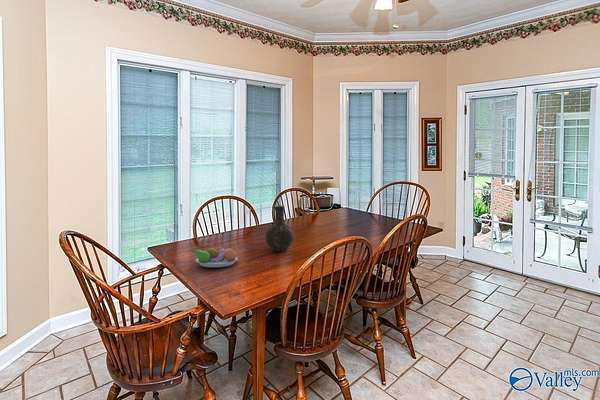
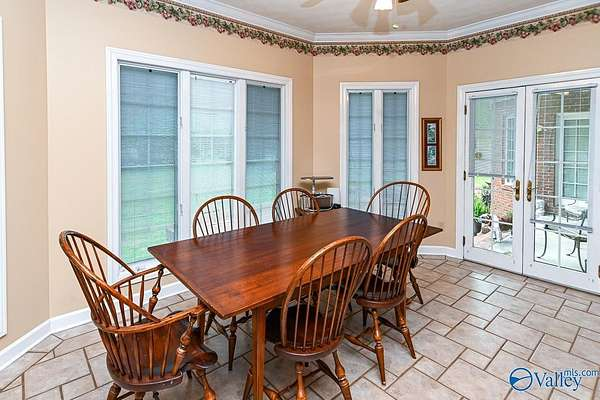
- vase [264,204,295,252]
- fruit bowl [191,244,239,268]
